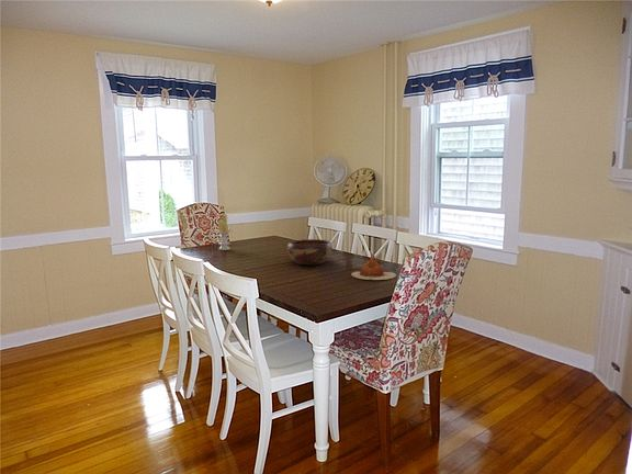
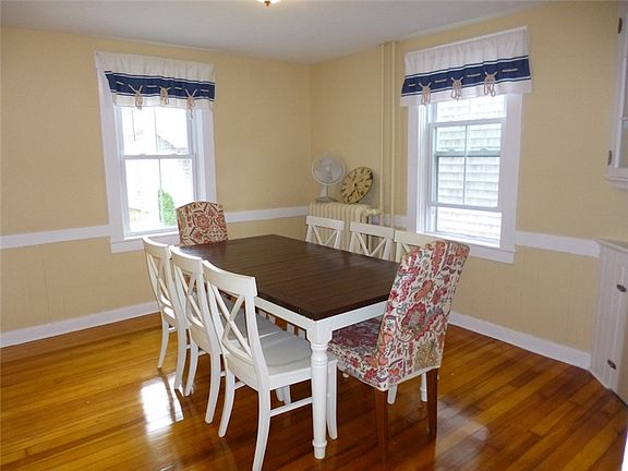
- candle [214,214,234,251]
- decorative bowl [286,238,334,267]
- teapot [350,253,397,281]
